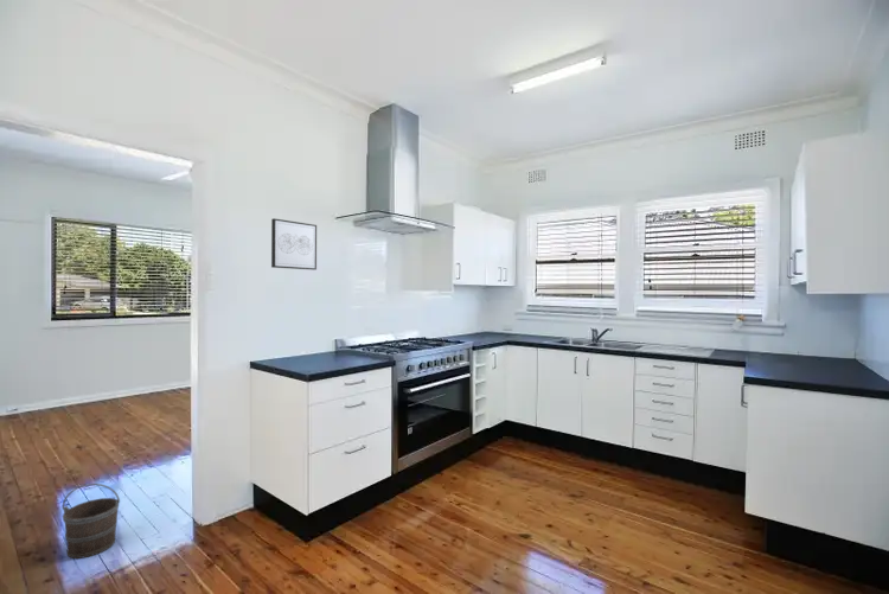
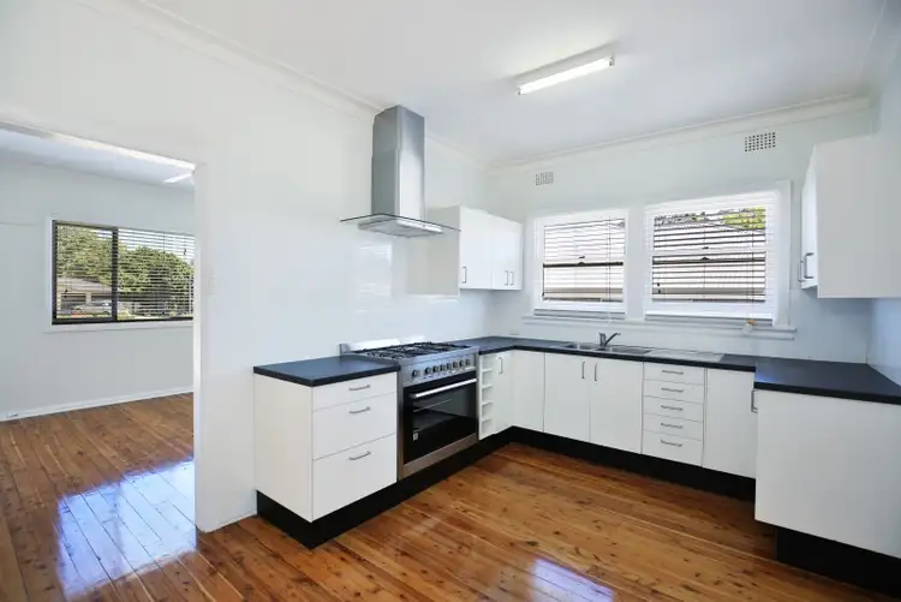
- bucket [62,483,121,560]
- wall art [270,217,318,272]
